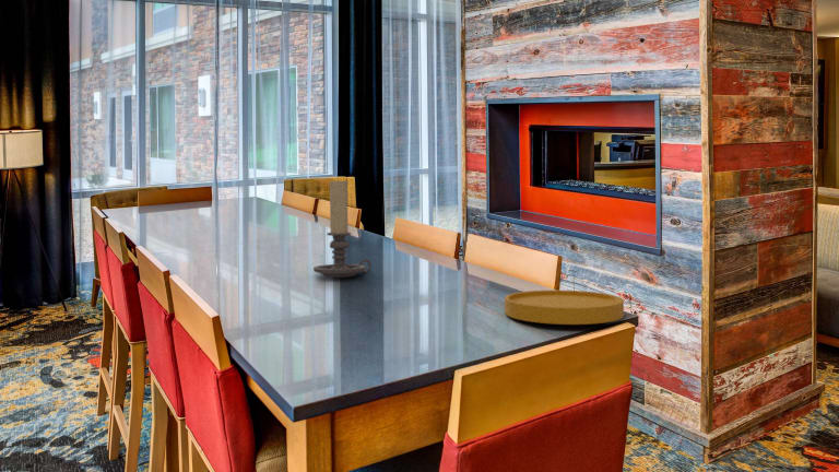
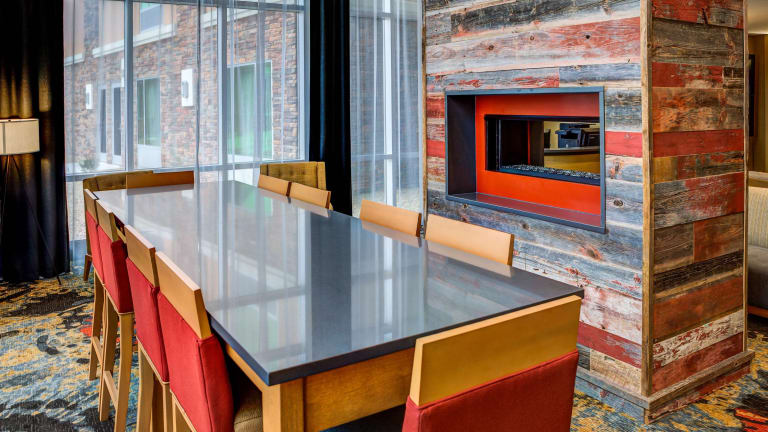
- plate [504,290,625,326]
- candle holder [312,178,373,279]
